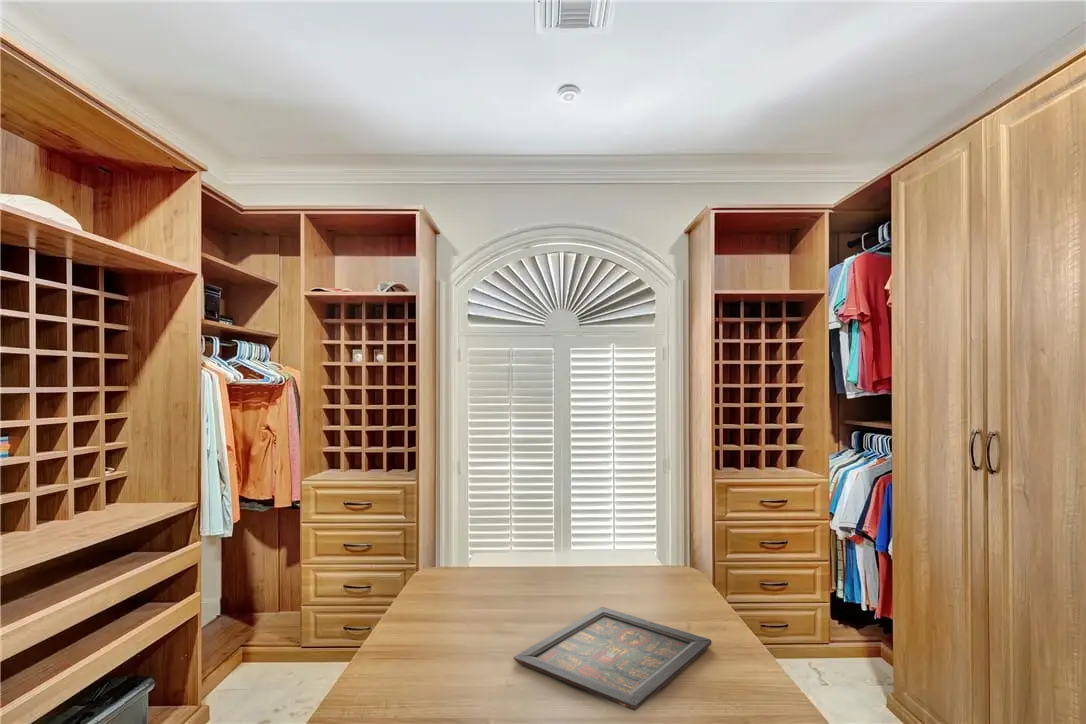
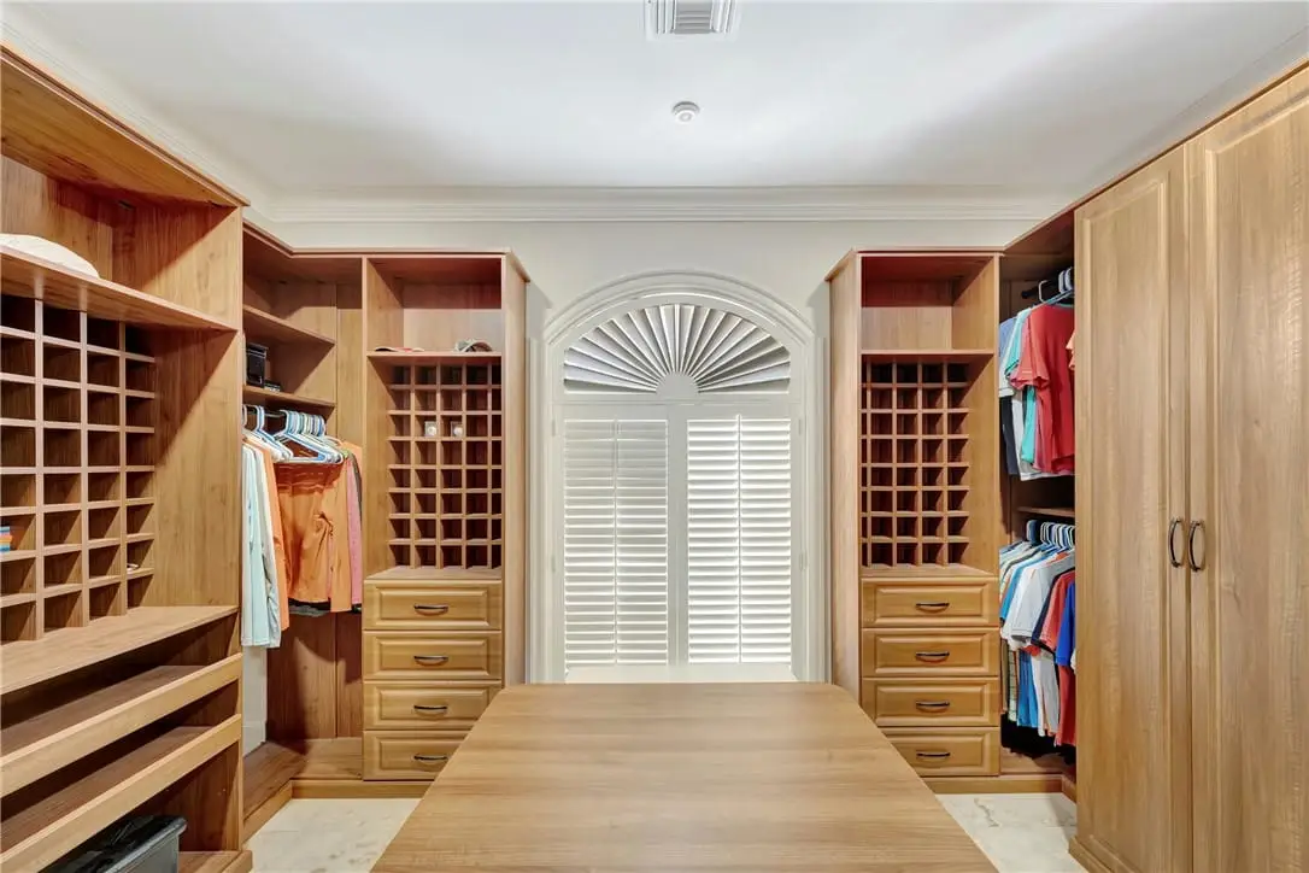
- icon panel [513,606,713,712]
